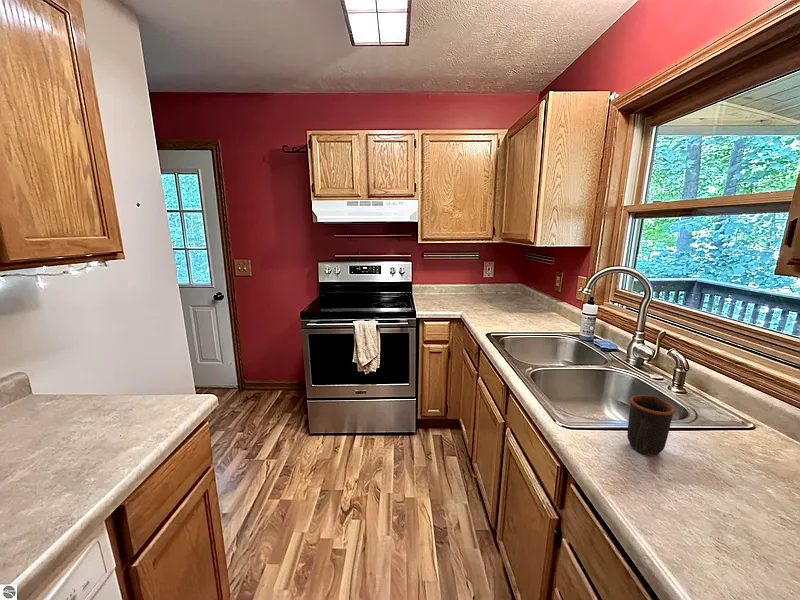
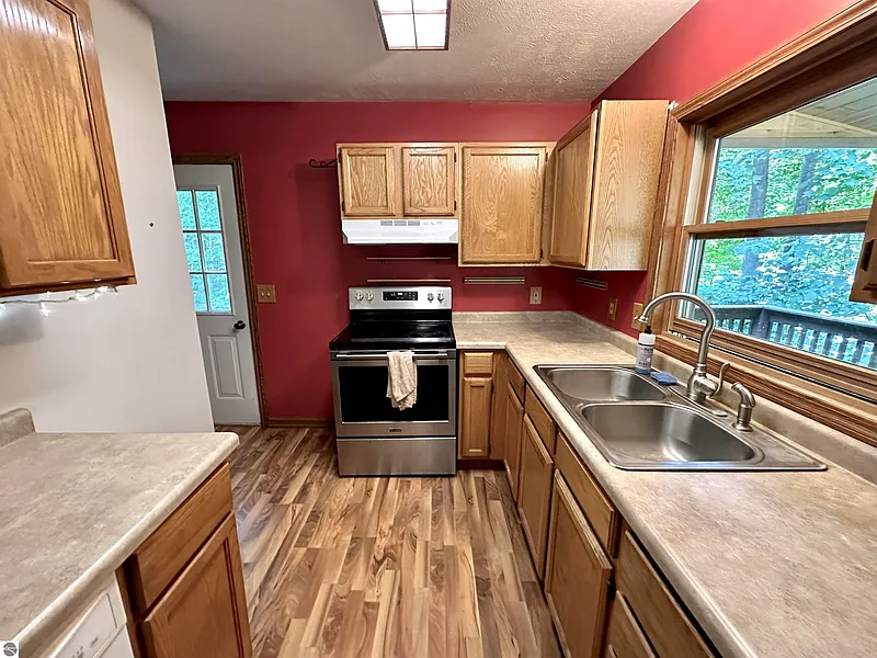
- mug [626,394,676,457]
